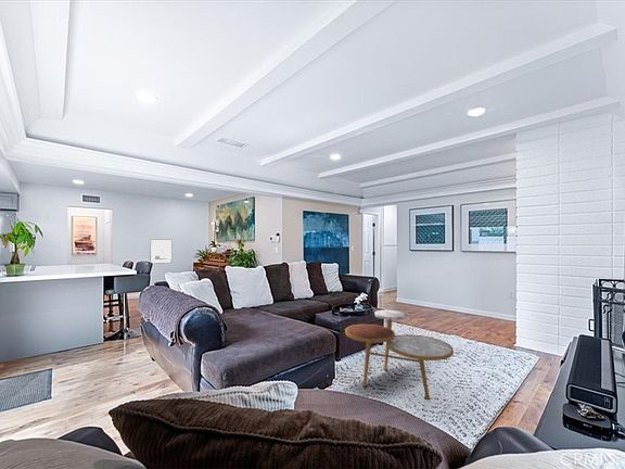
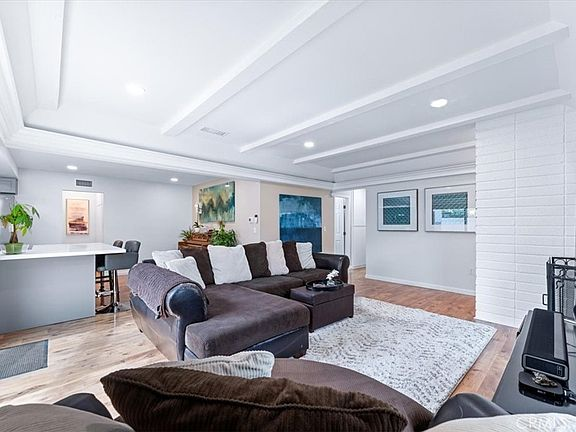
- side table [344,309,455,401]
- wall art [149,238,173,265]
